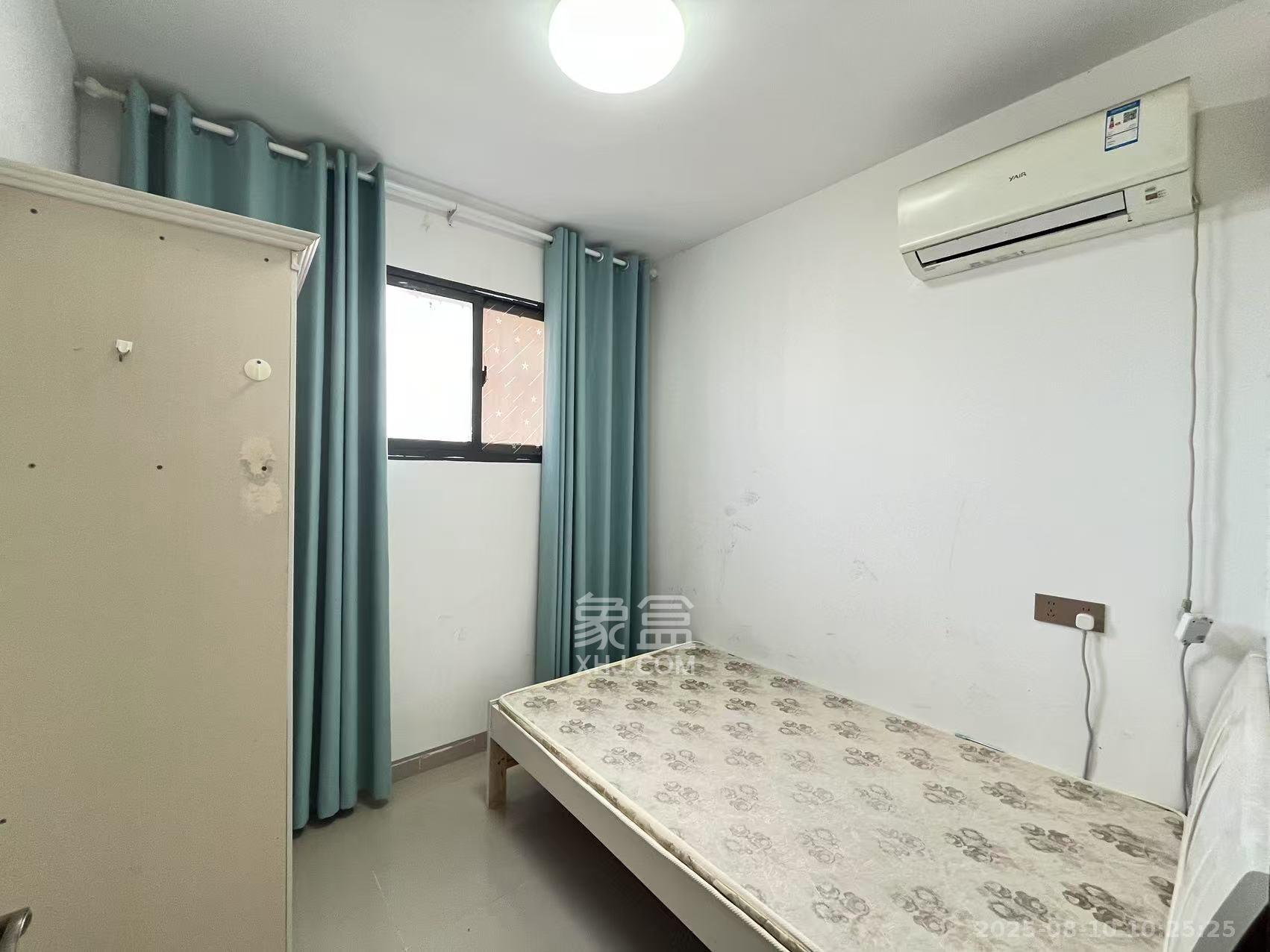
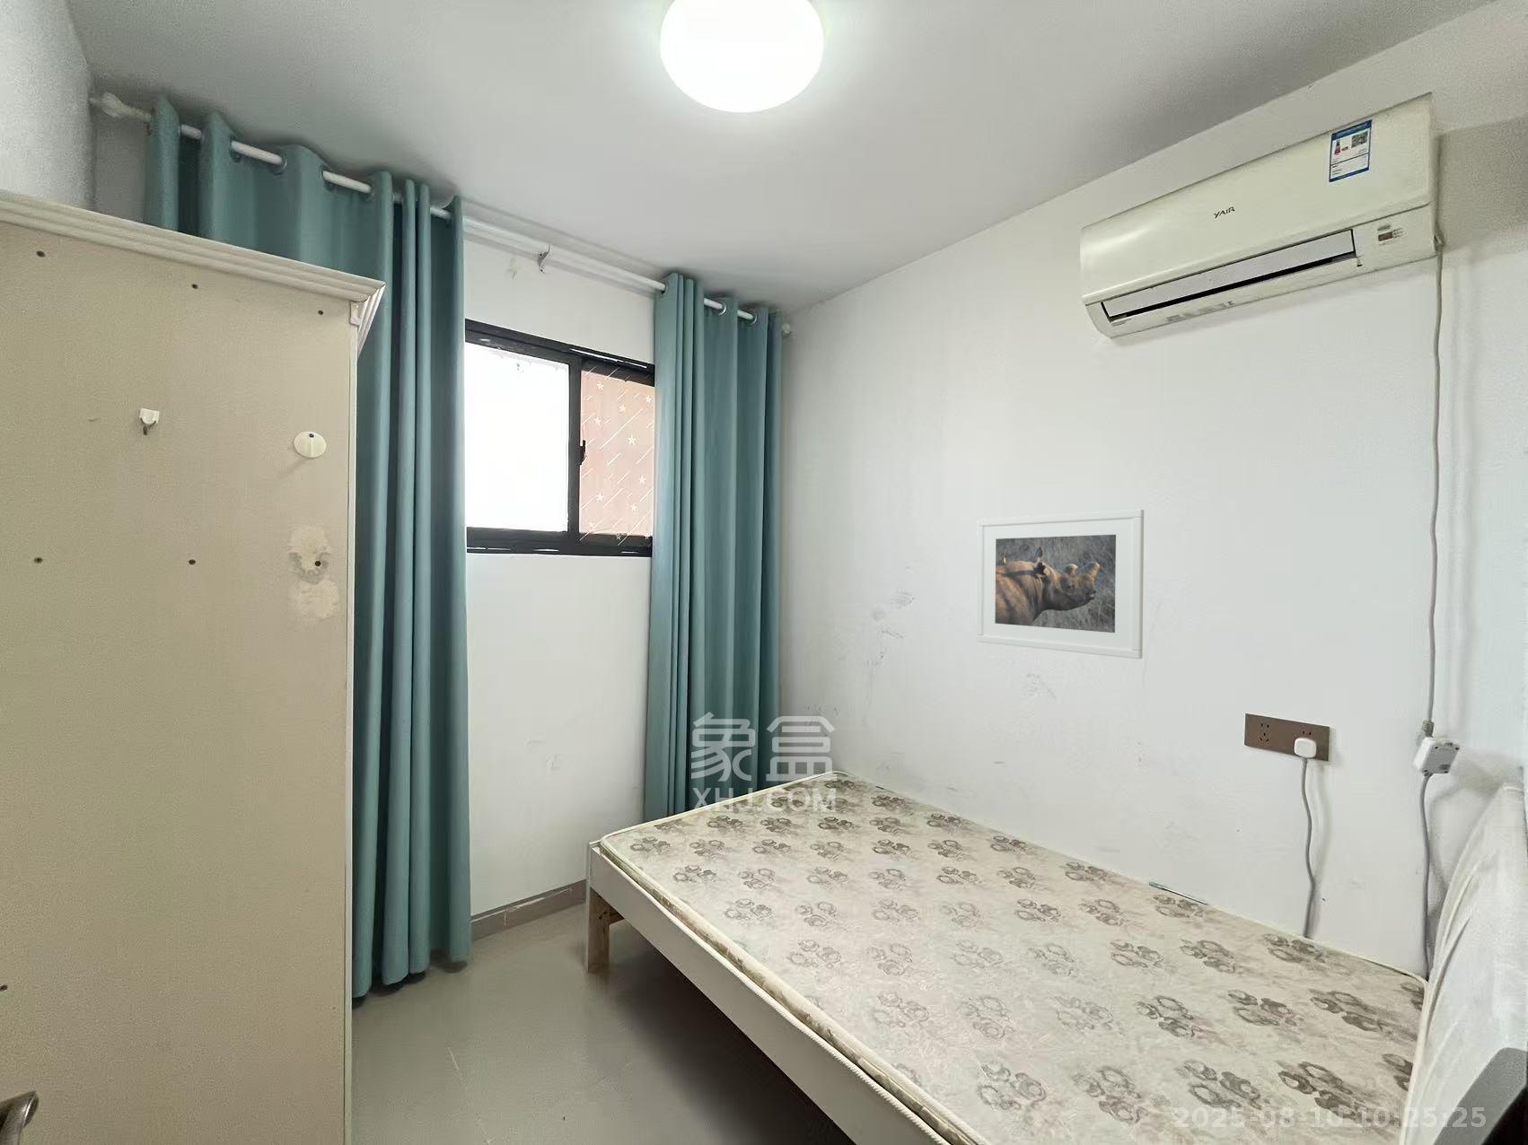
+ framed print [975,509,1144,659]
